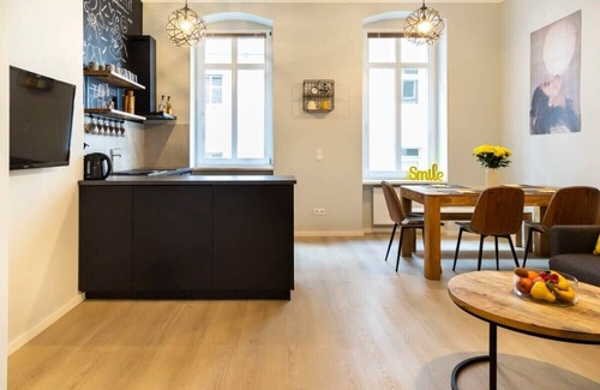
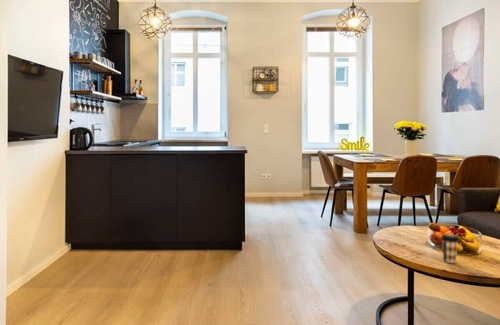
+ coffee cup [440,234,460,264]
